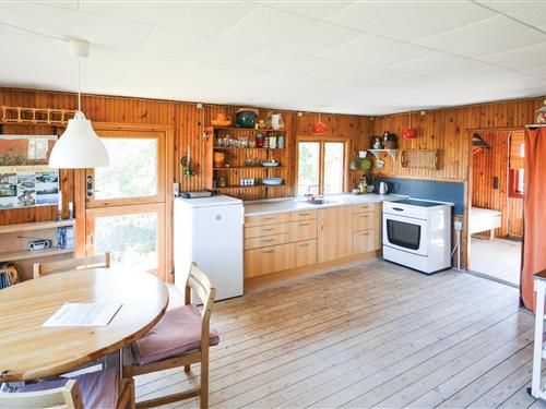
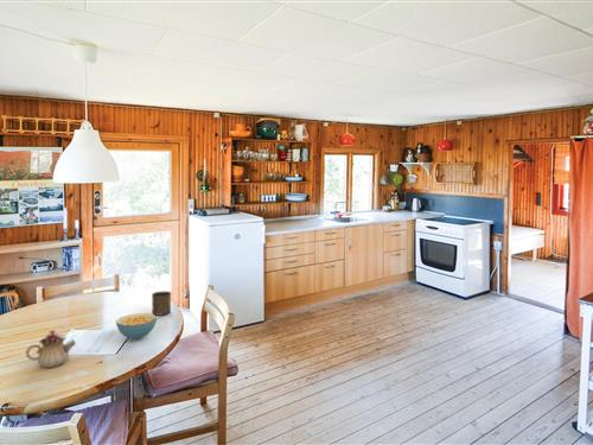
+ teapot [25,329,77,369]
+ cup [151,291,172,317]
+ cereal bowl [115,312,158,341]
